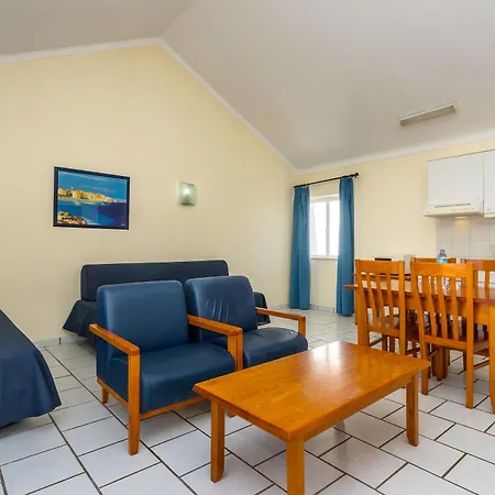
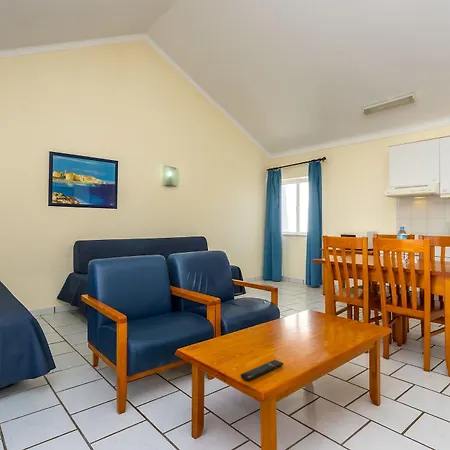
+ remote control [240,359,284,382]
